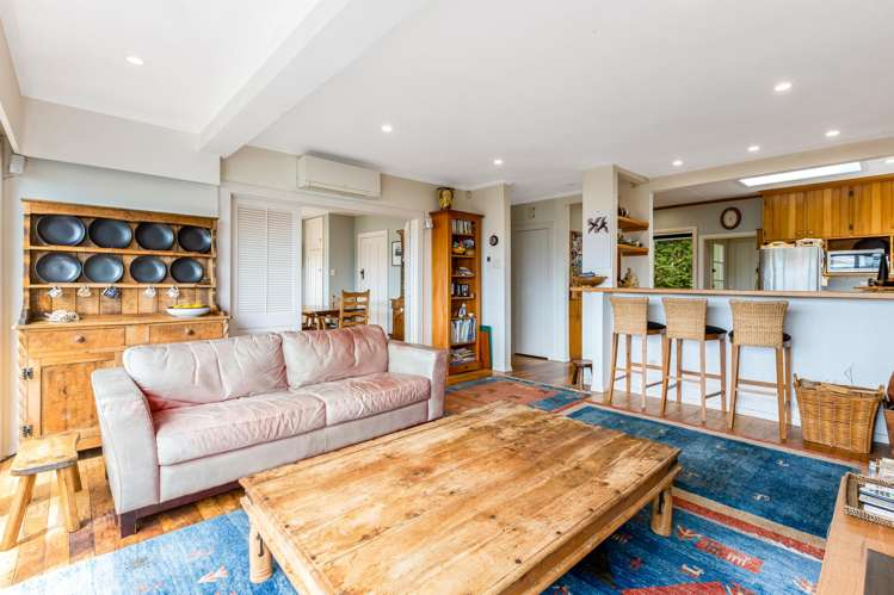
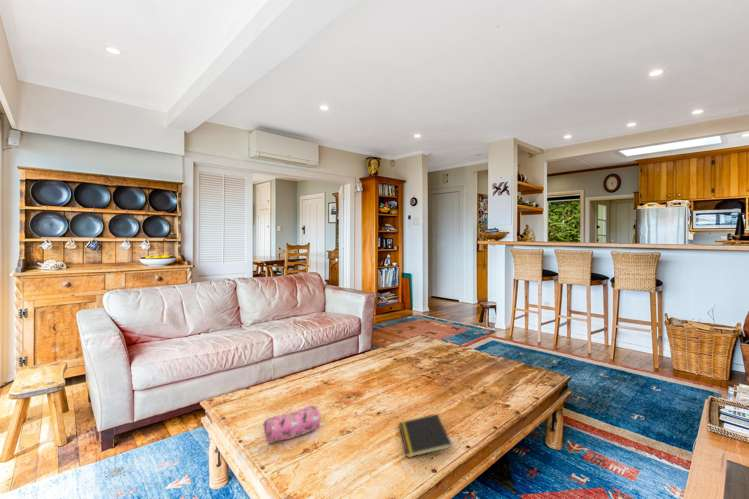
+ pencil case [261,404,322,445]
+ notepad [398,413,453,459]
